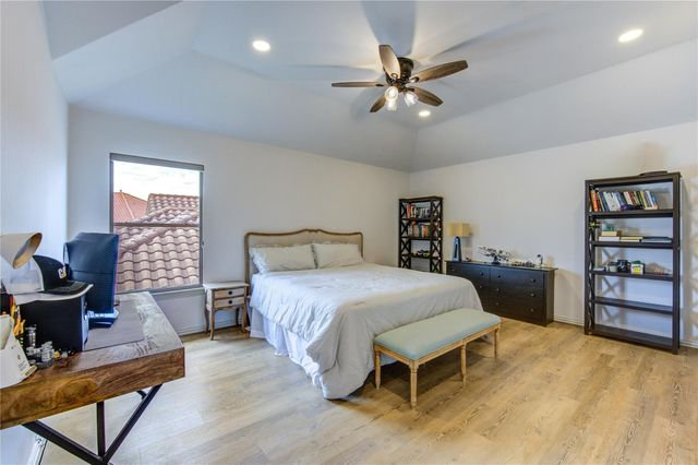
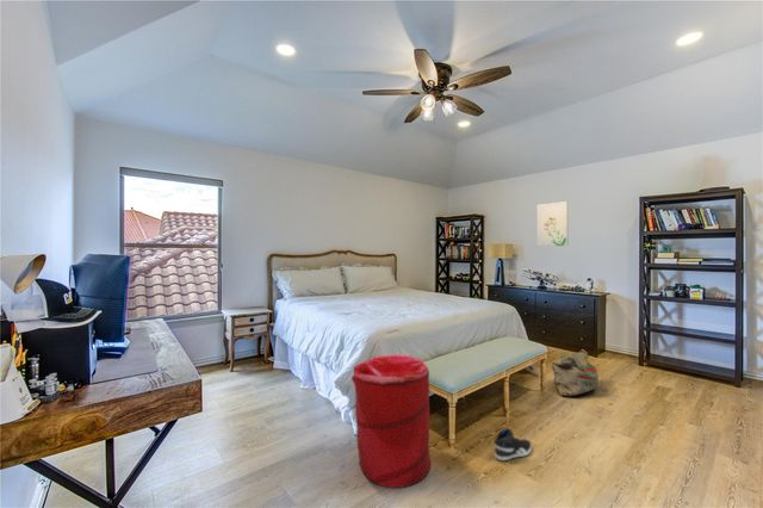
+ wall art [536,200,569,247]
+ laundry hamper [351,353,432,489]
+ sneaker [492,427,533,461]
+ bag [551,348,600,397]
